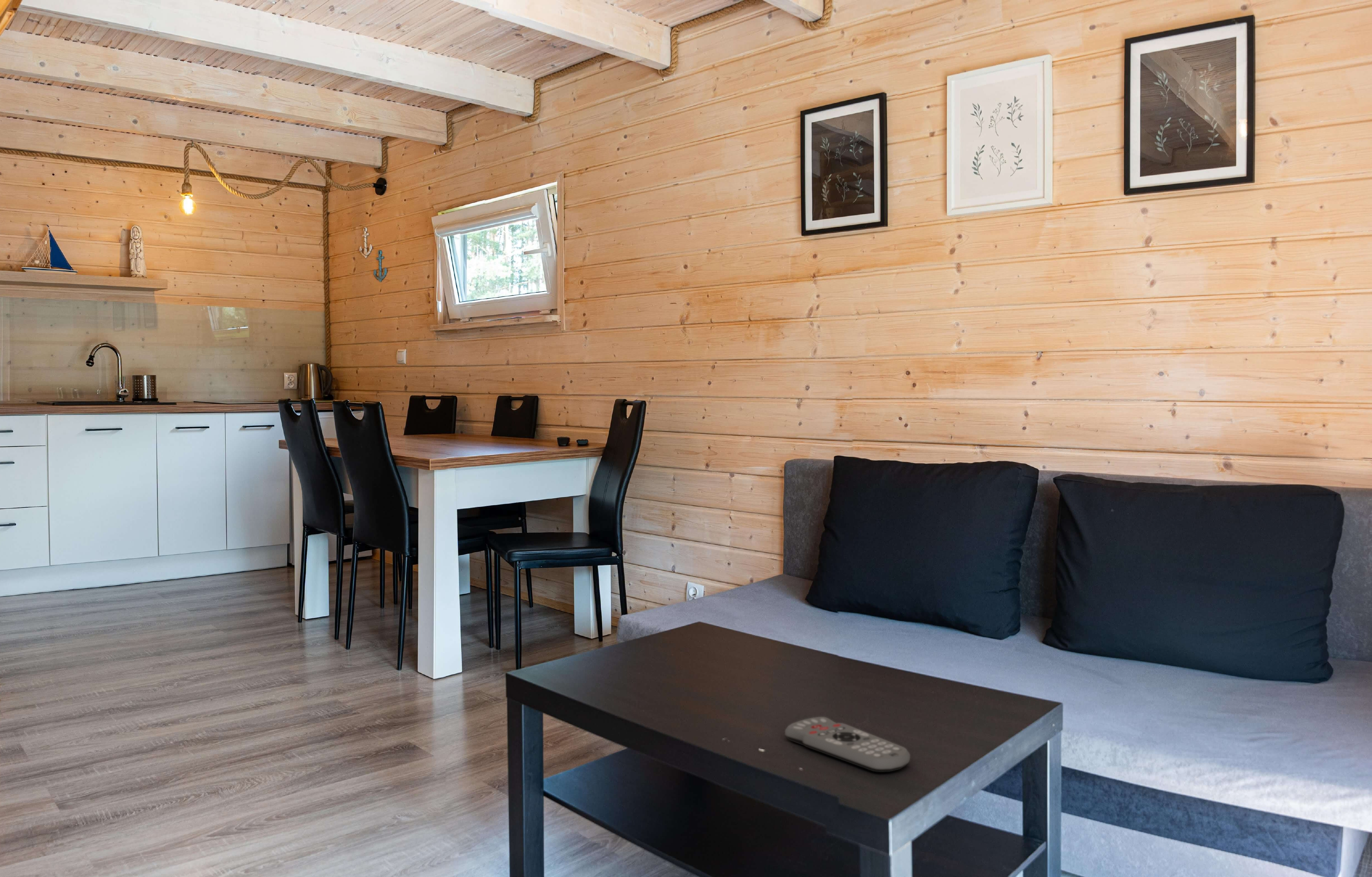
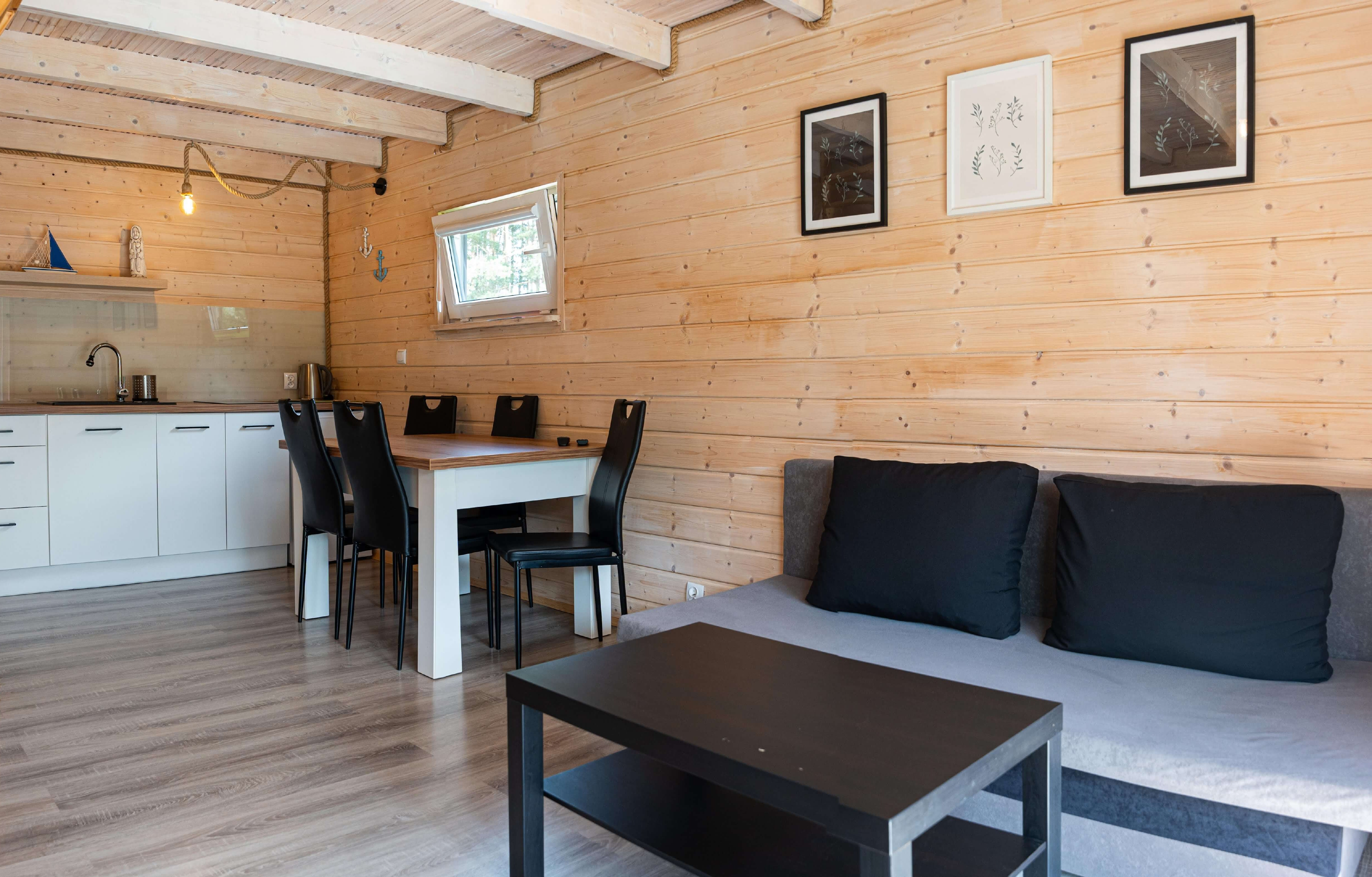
- remote control [785,716,910,773]
